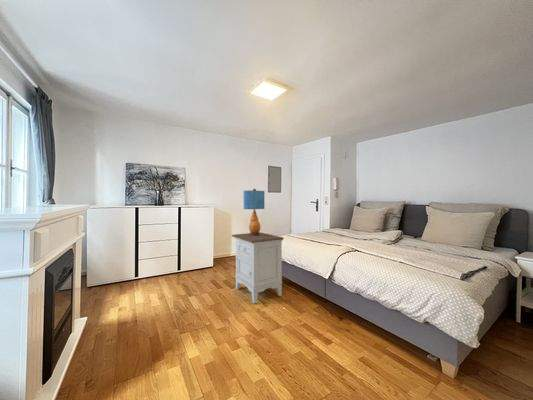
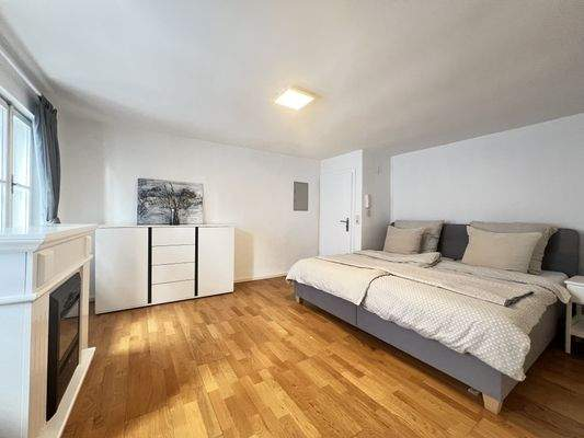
- table lamp [243,188,266,236]
- nightstand [231,231,285,304]
